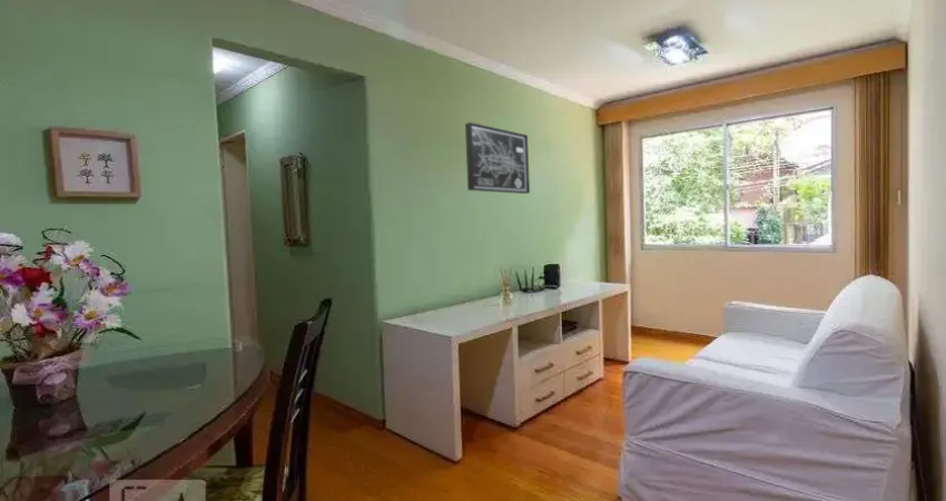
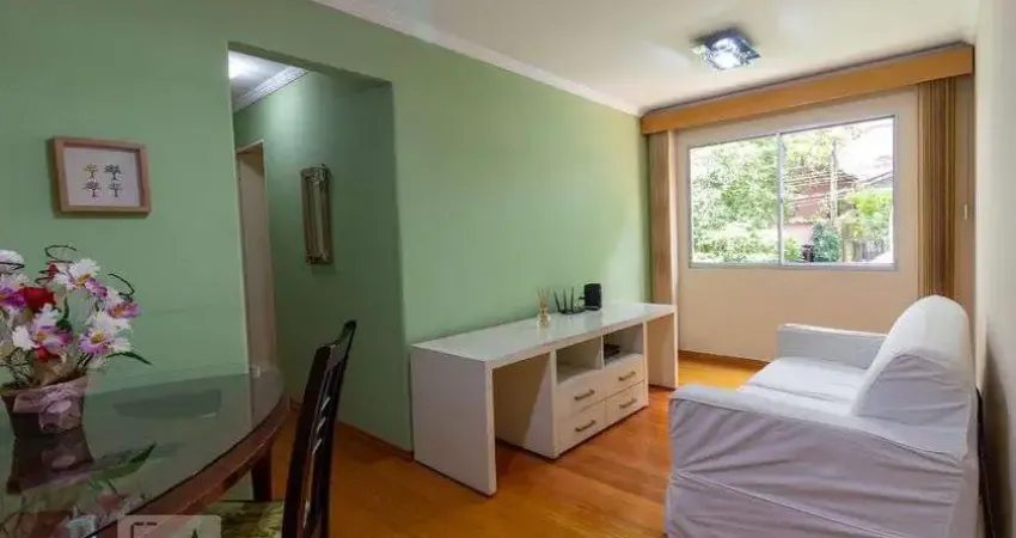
- wall art [464,121,531,195]
